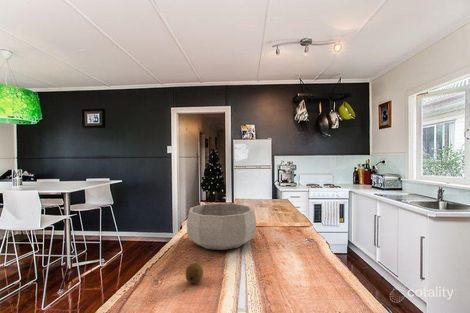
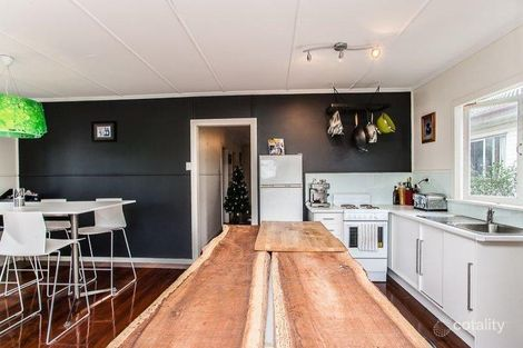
- fruit [184,262,204,284]
- decorative bowl [186,202,257,251]
